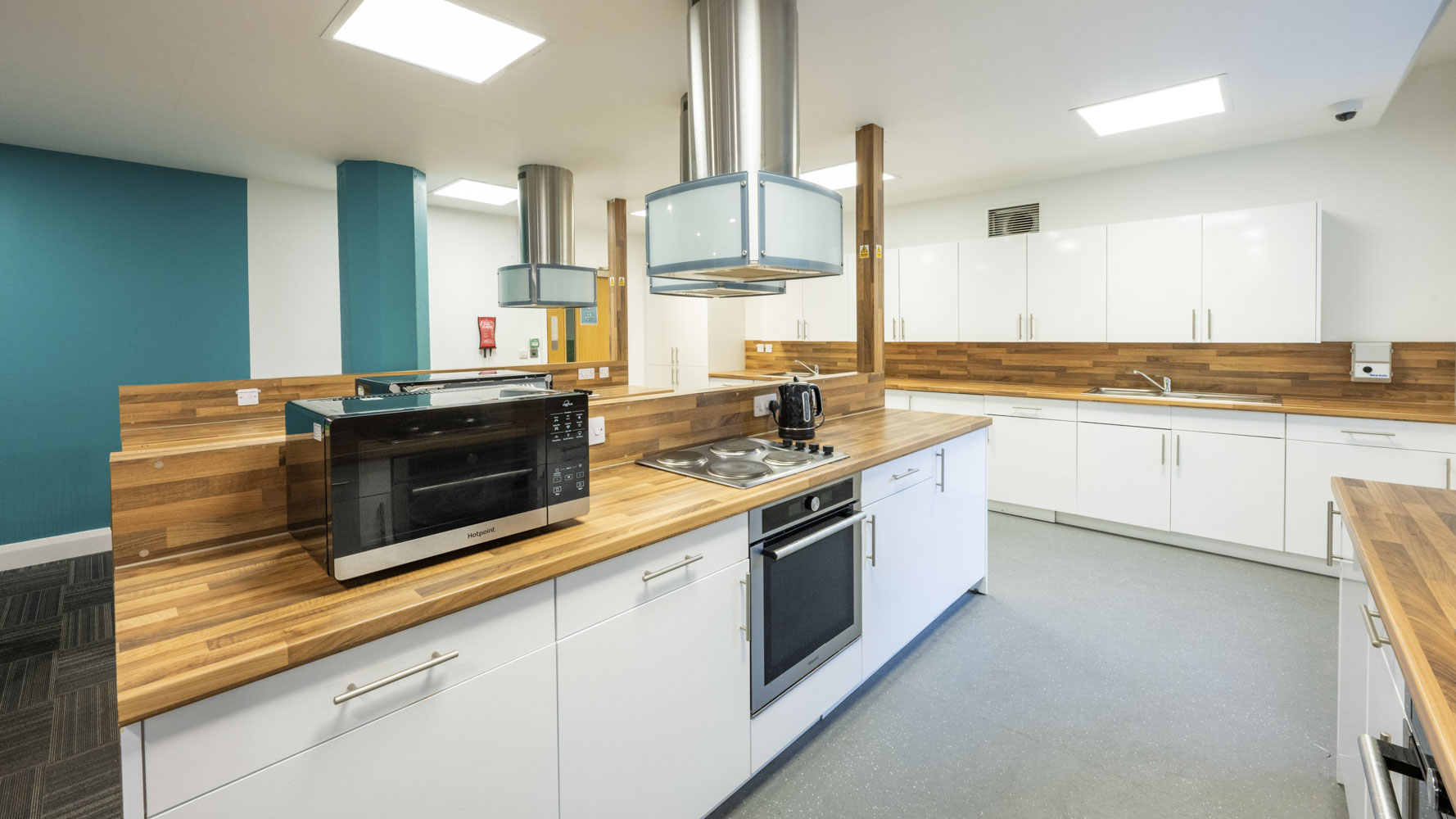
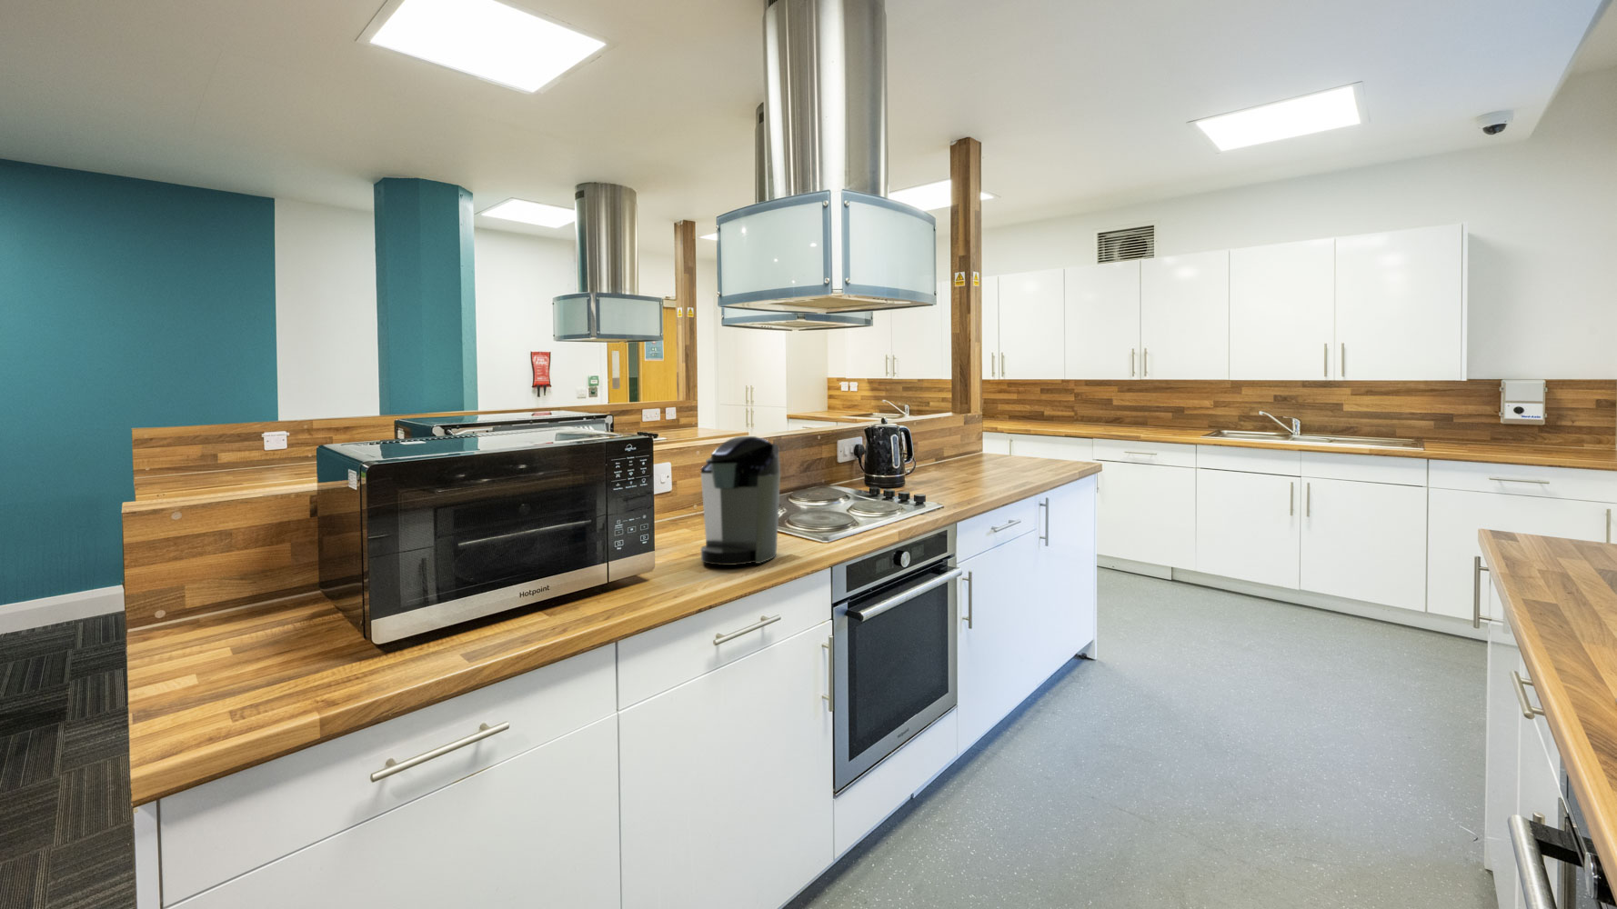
+ coffee maker [701,435,781,566]
